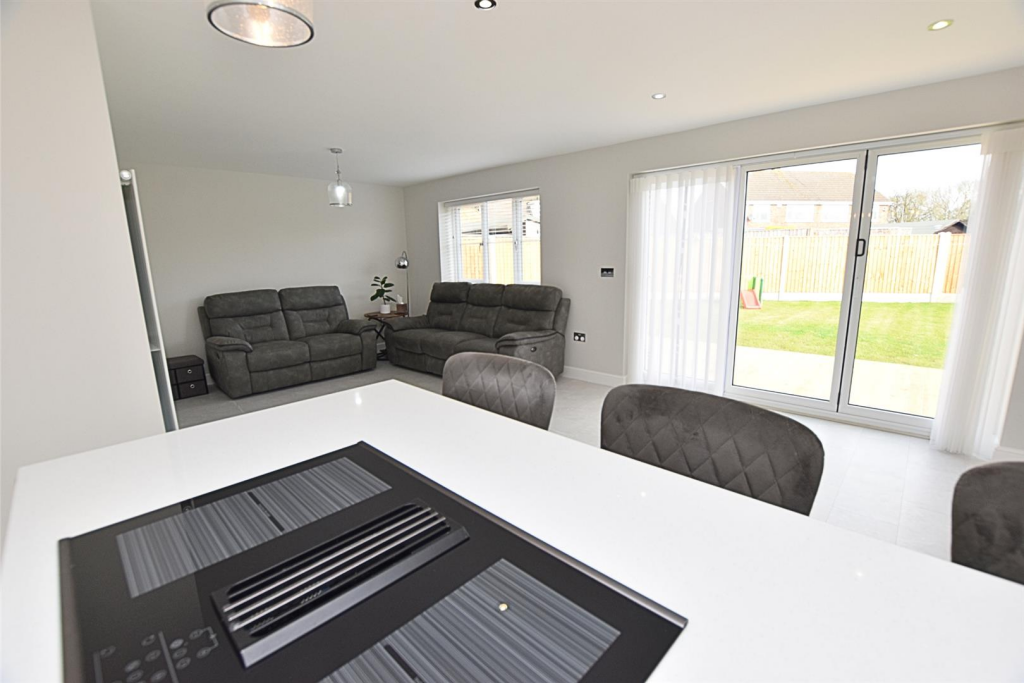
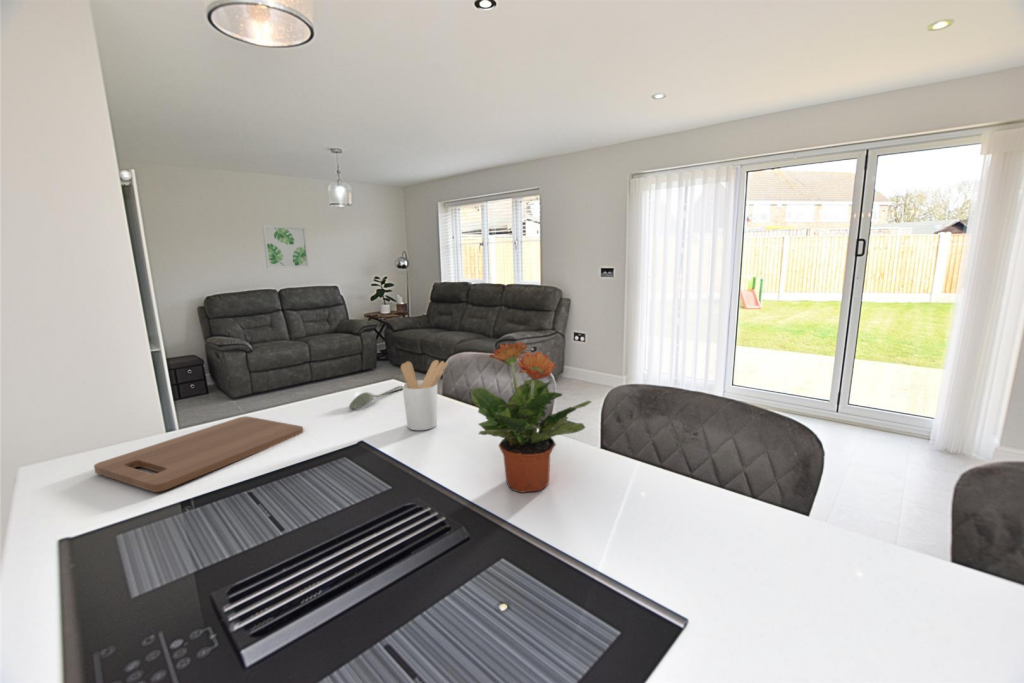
+ spoon [348,385,403,410]
+ potted plant [470,341,592,494]
+ utensil holder [400,359,448,431]
+ cutting board [93,415,304,493]
+ wall art [261,224,310,269]
